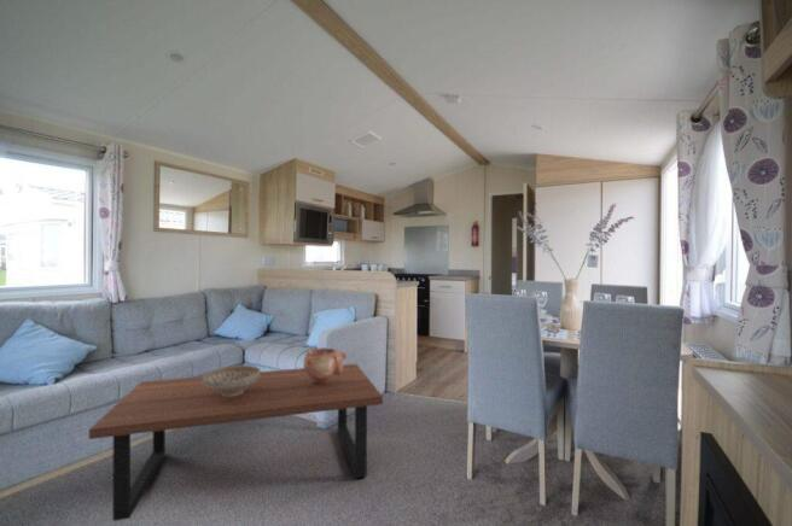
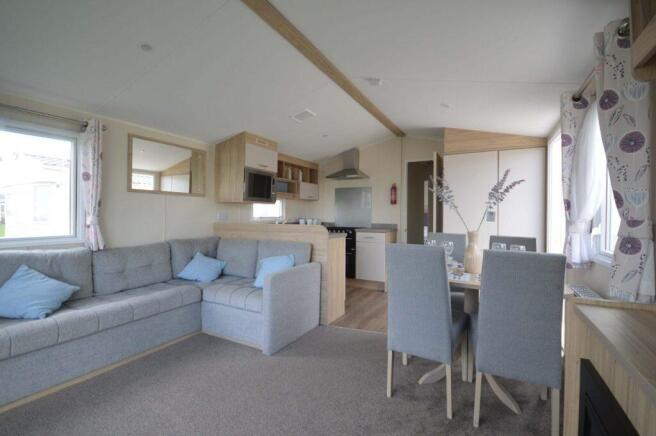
- coffee table [88,363,384,522]
- decorative bowl [203,364,261,397]
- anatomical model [302,346,348,382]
